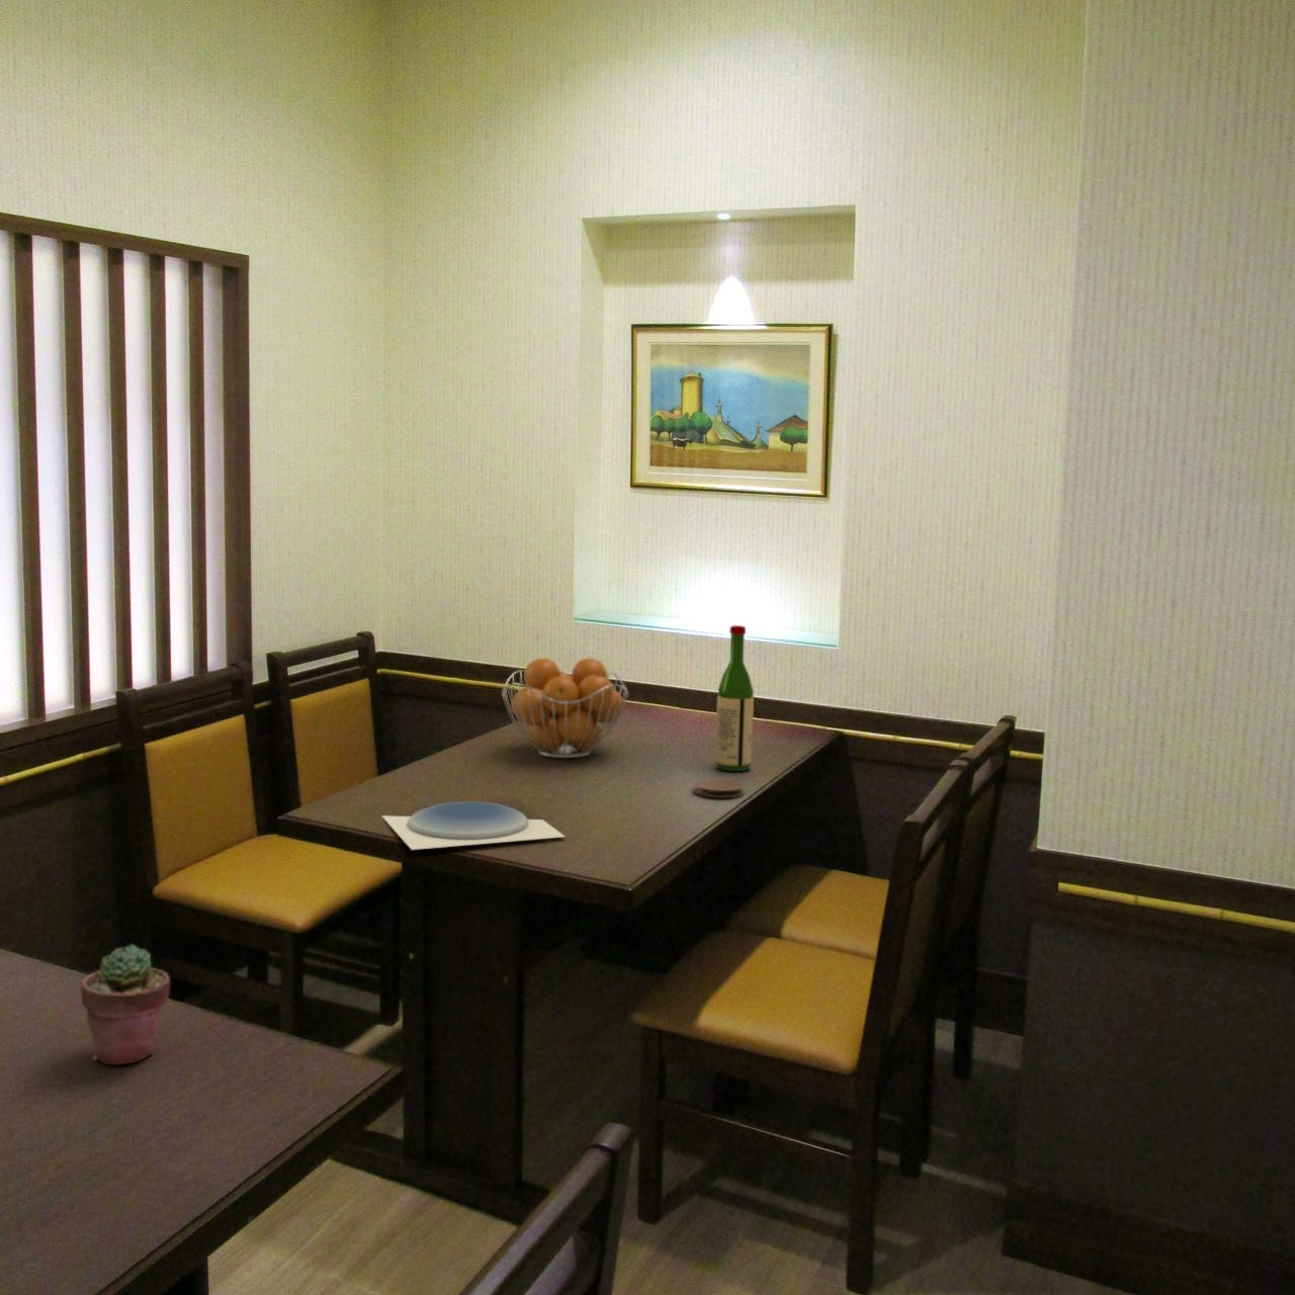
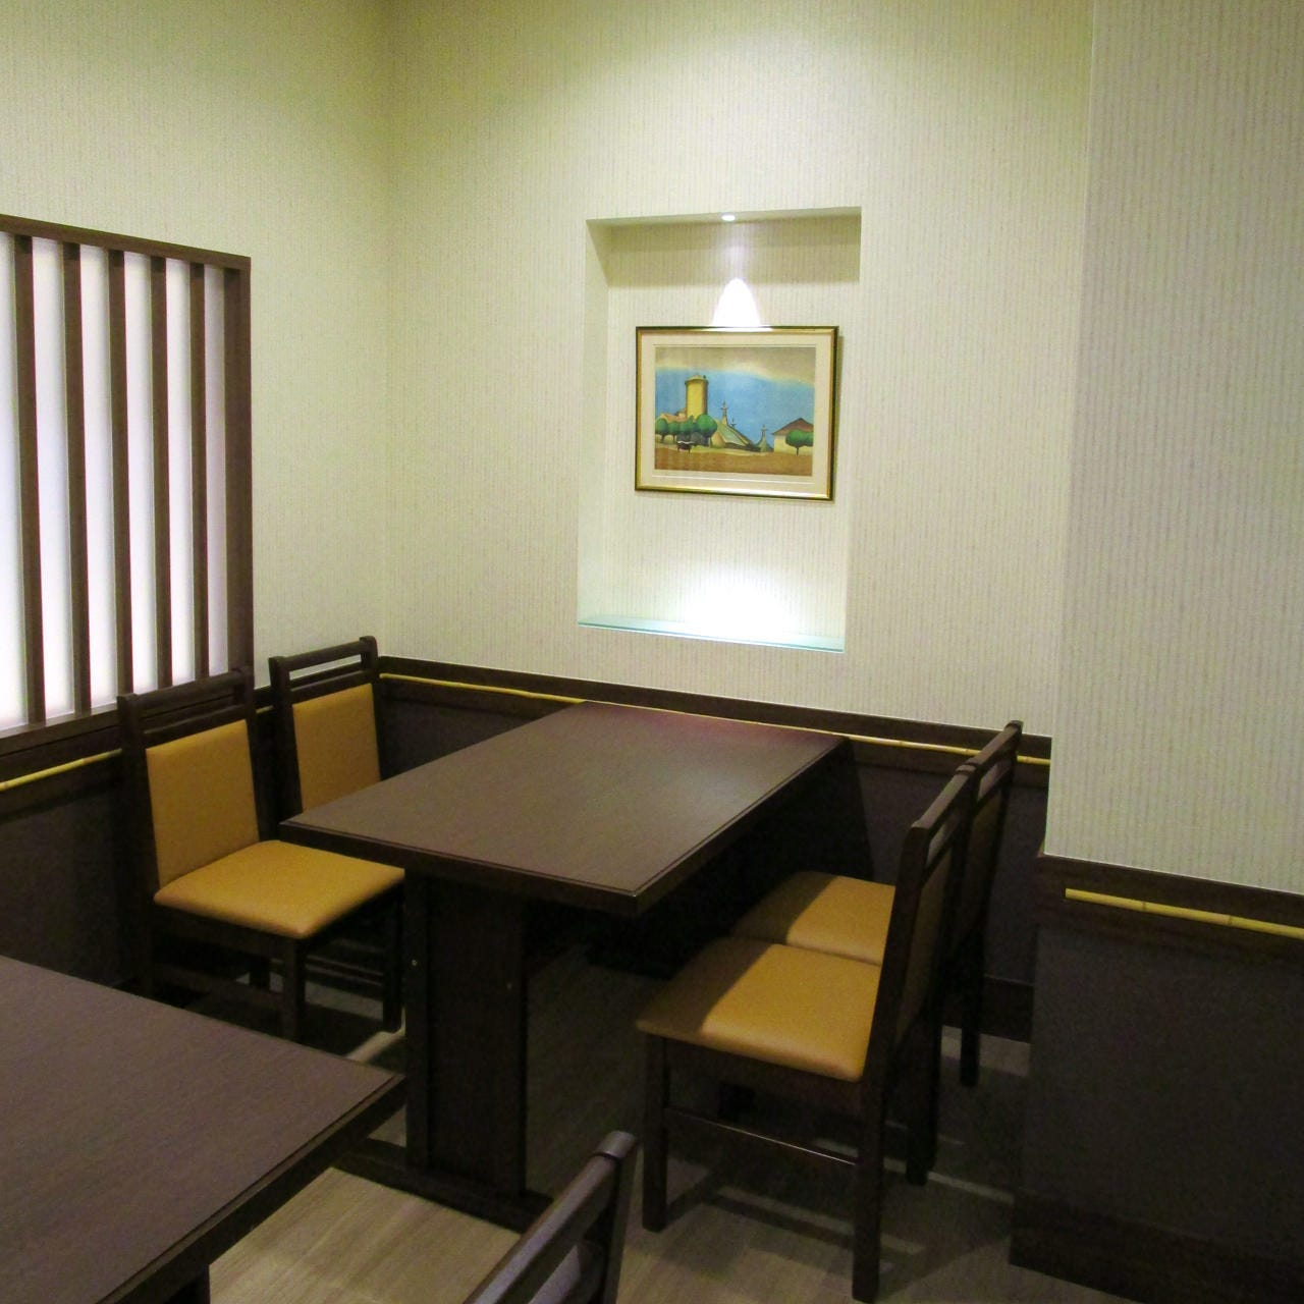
- wine bottle [714,624,754,772]
- coaster [693,778,746,798]
- fruit basket [500,658,630,759]
- potted succulent [79,944,171,1065]
- plate [381,800,566,850]
